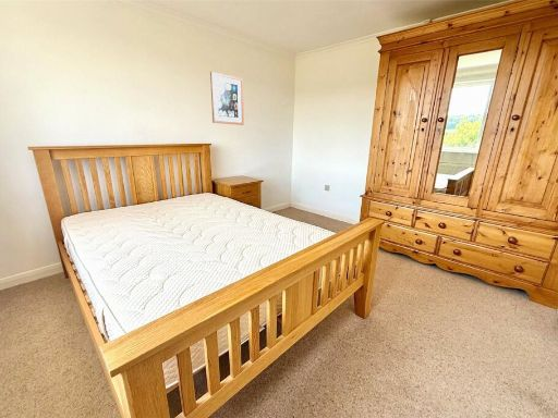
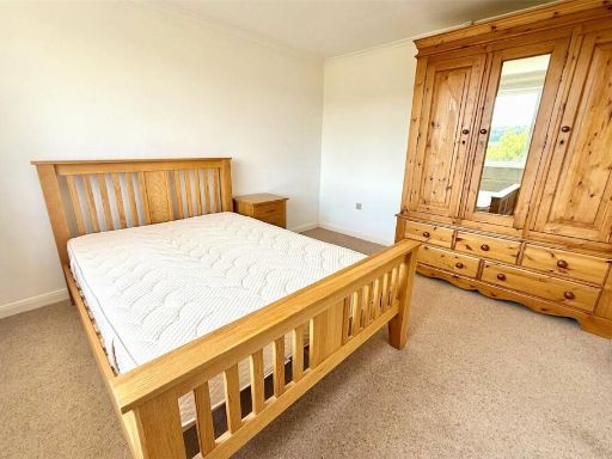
- wall art [209,71,245,126]
